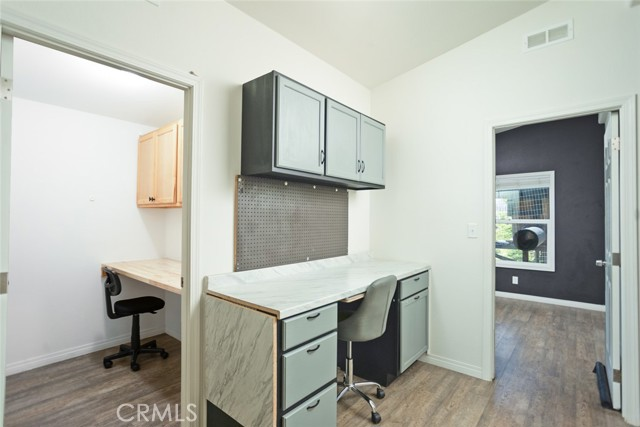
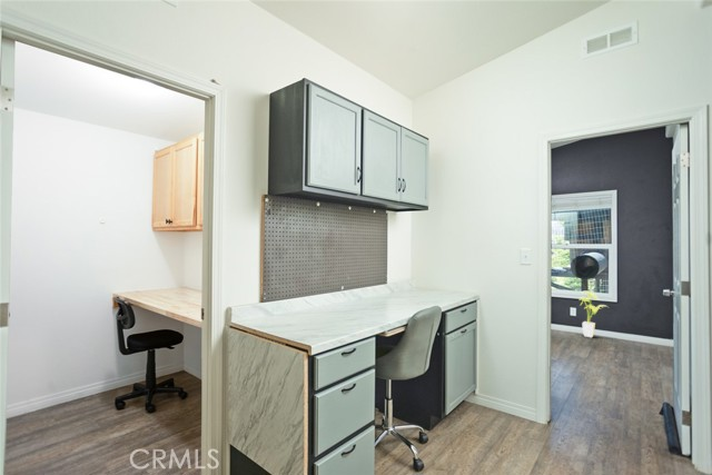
+ house plant [578,289,609,338]
